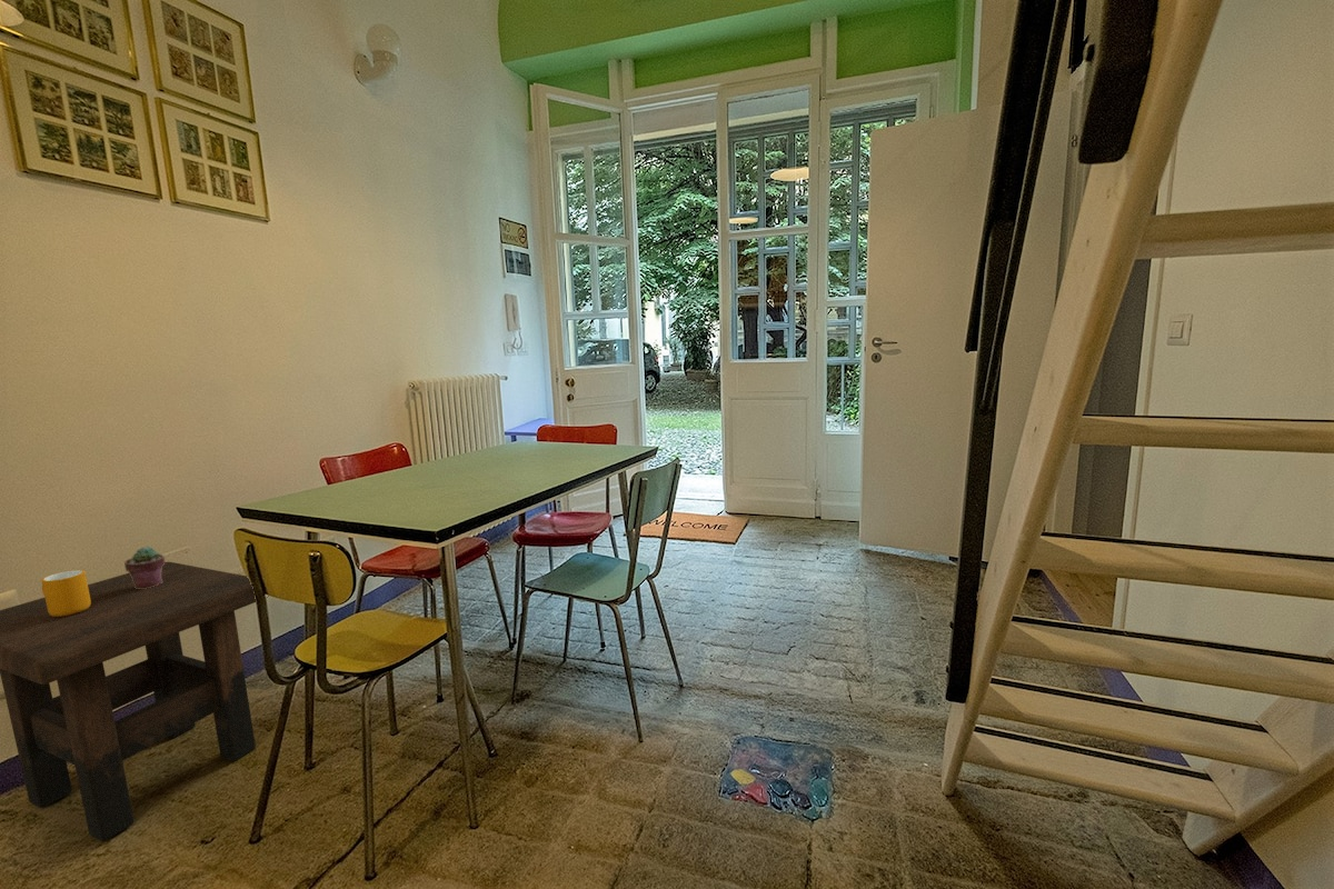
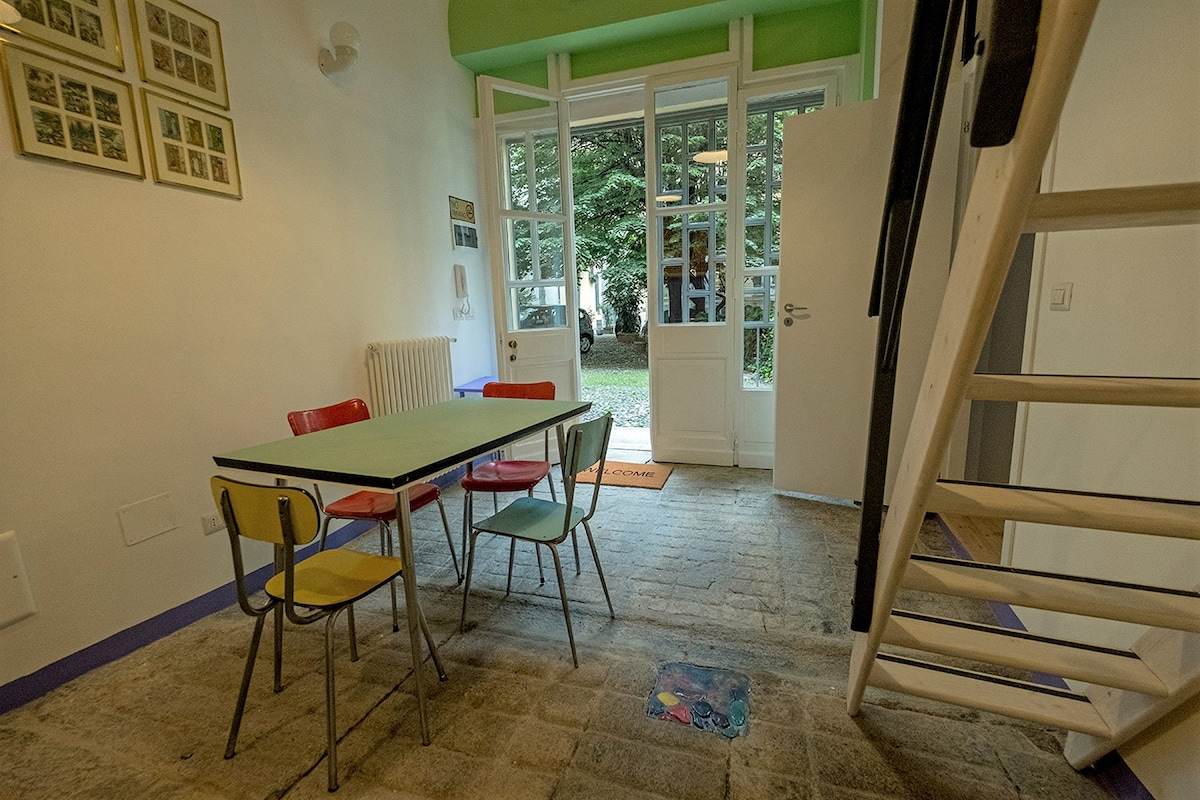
- side table [0,561,270,842]
- mug [40,569,91,617]
- potted succulent [123,546,166,589]
